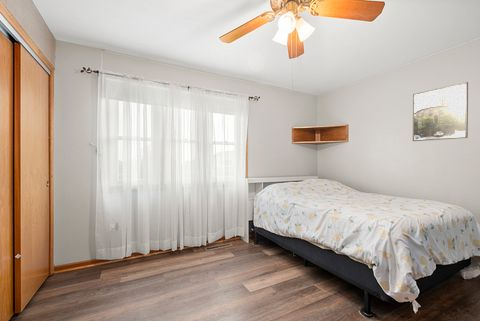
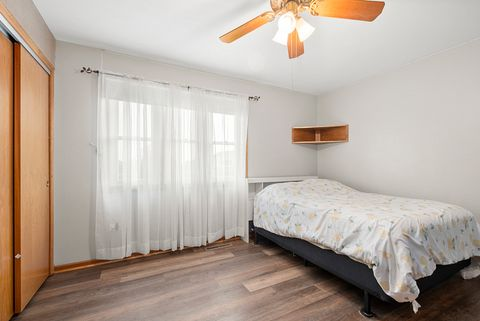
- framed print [412,81,469,142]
